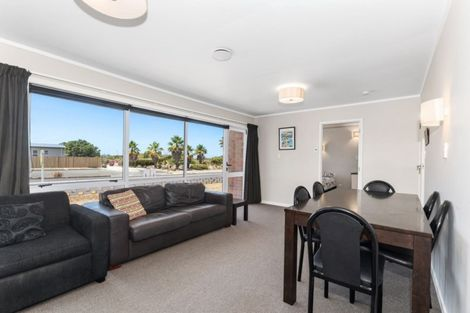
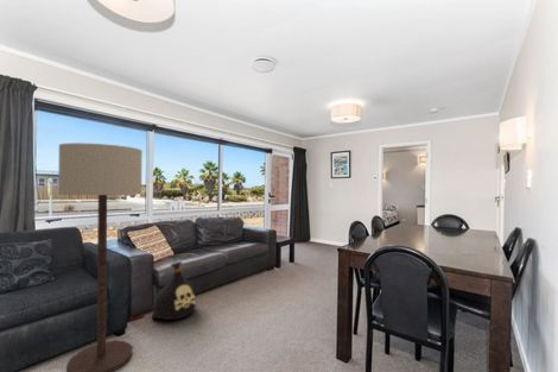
+ floor lamp [57,141,144,372]
+ bag [151,260,197,321]
